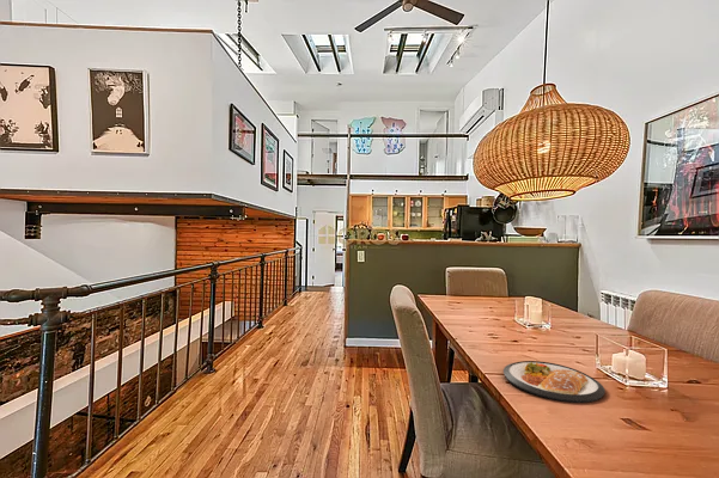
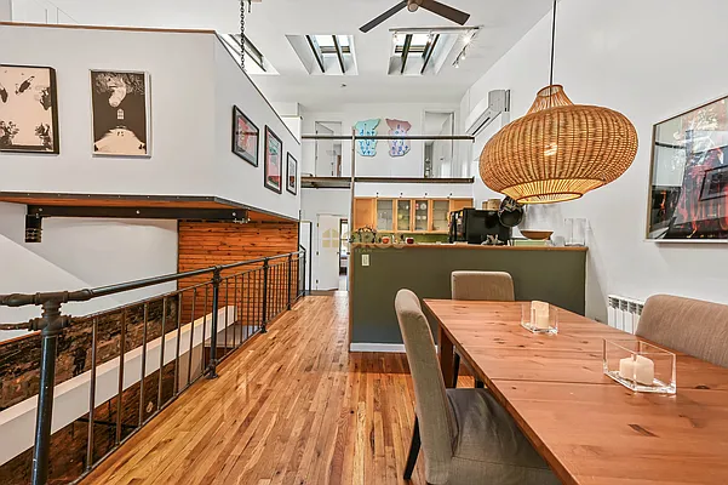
- dish [502,360,607,404]
